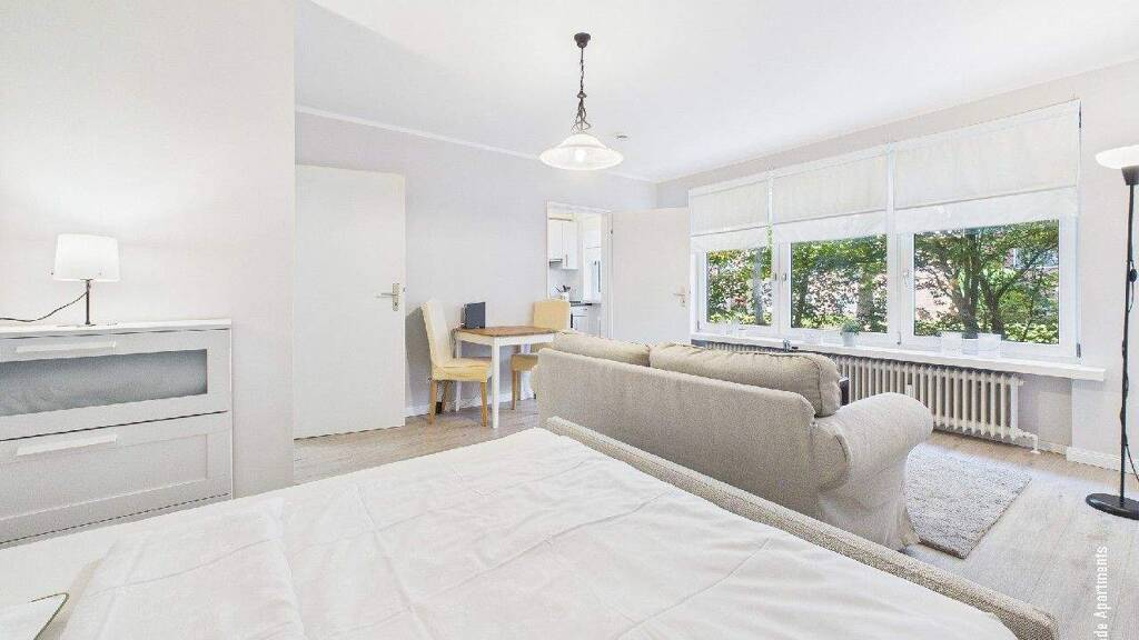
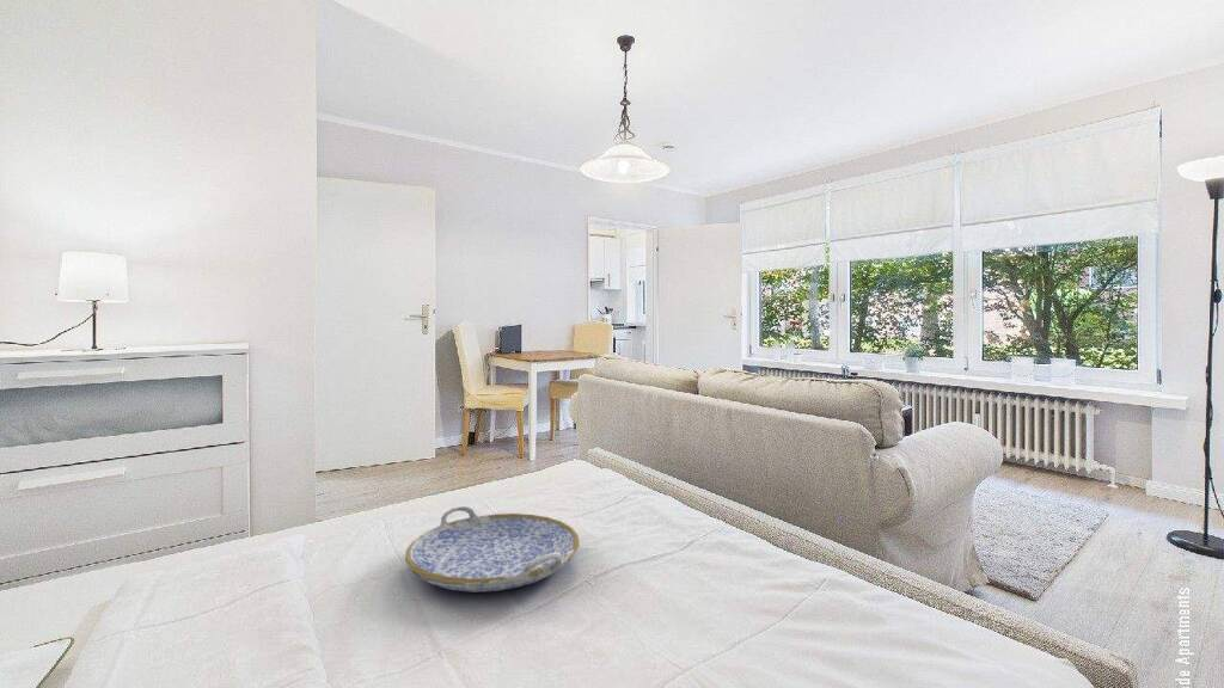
+ serving tray [404,505,581,594]
